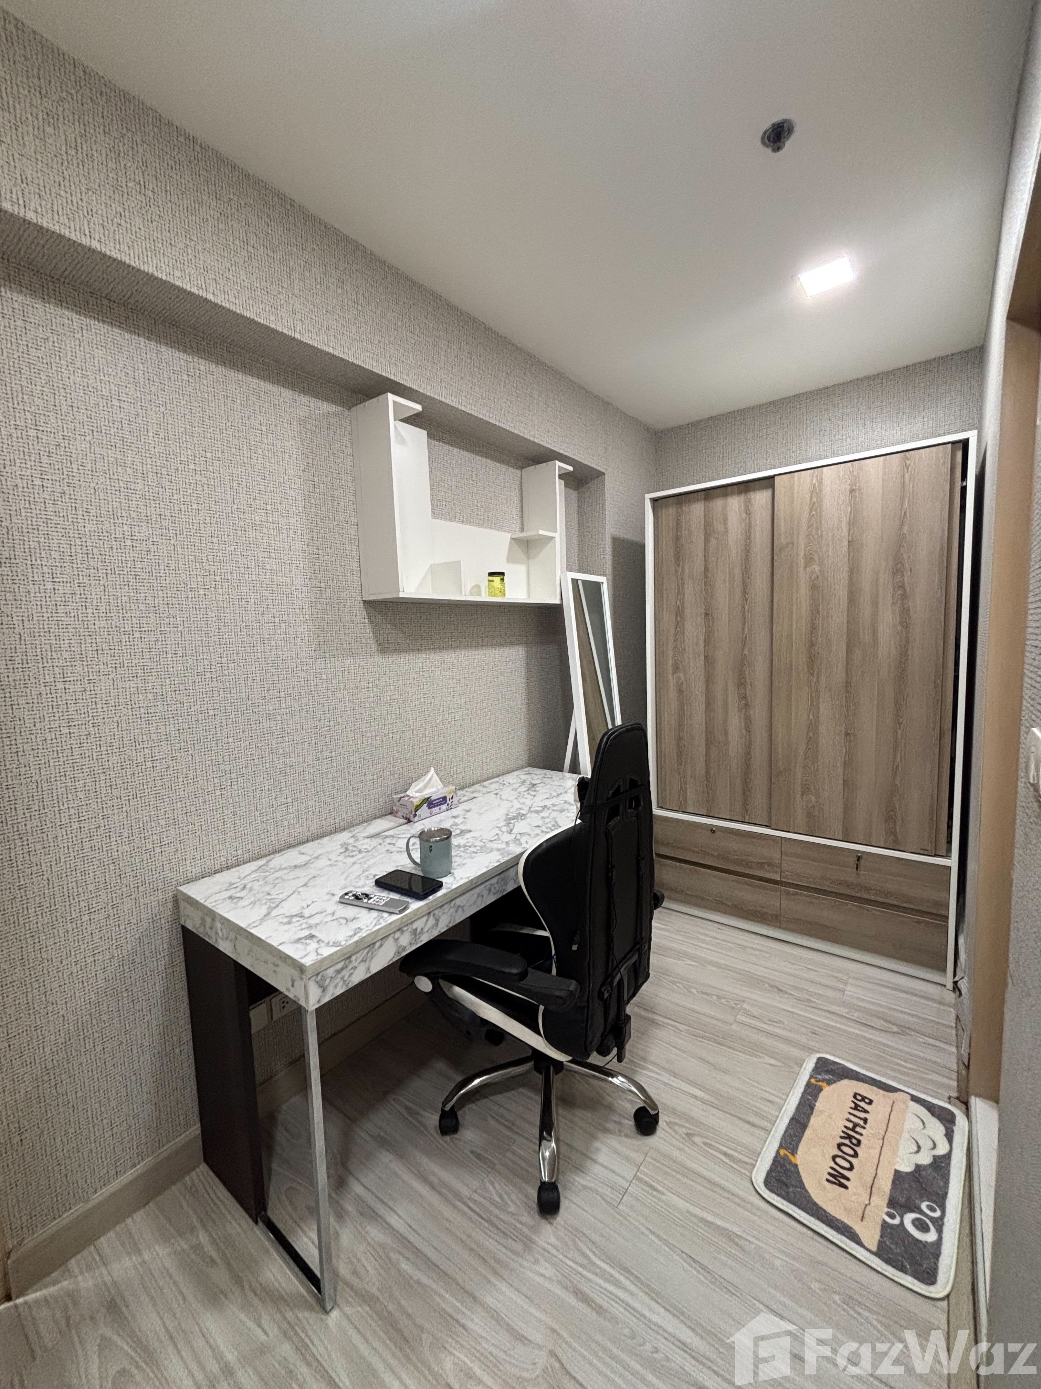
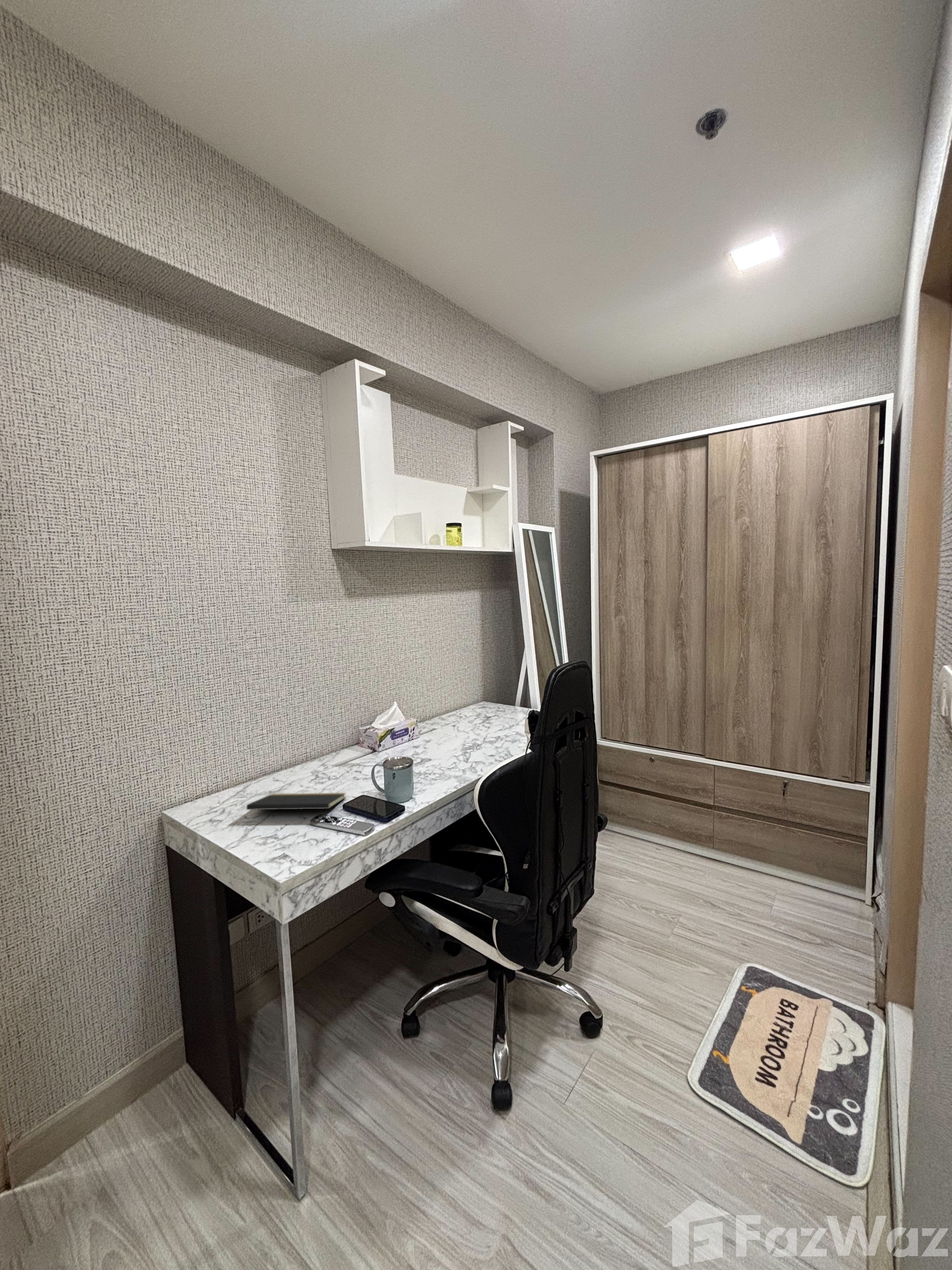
+ notepad [246,792,346,820]
